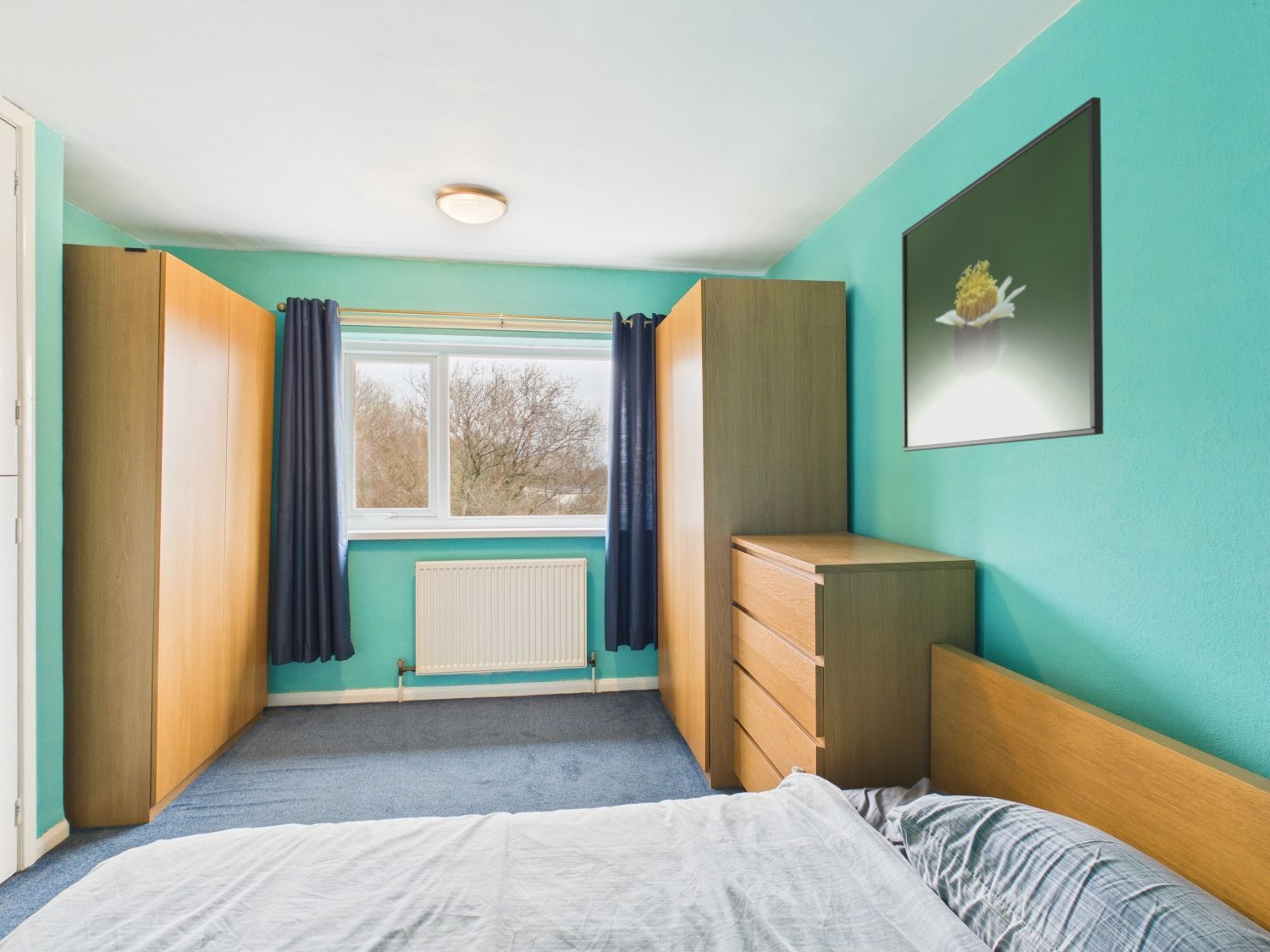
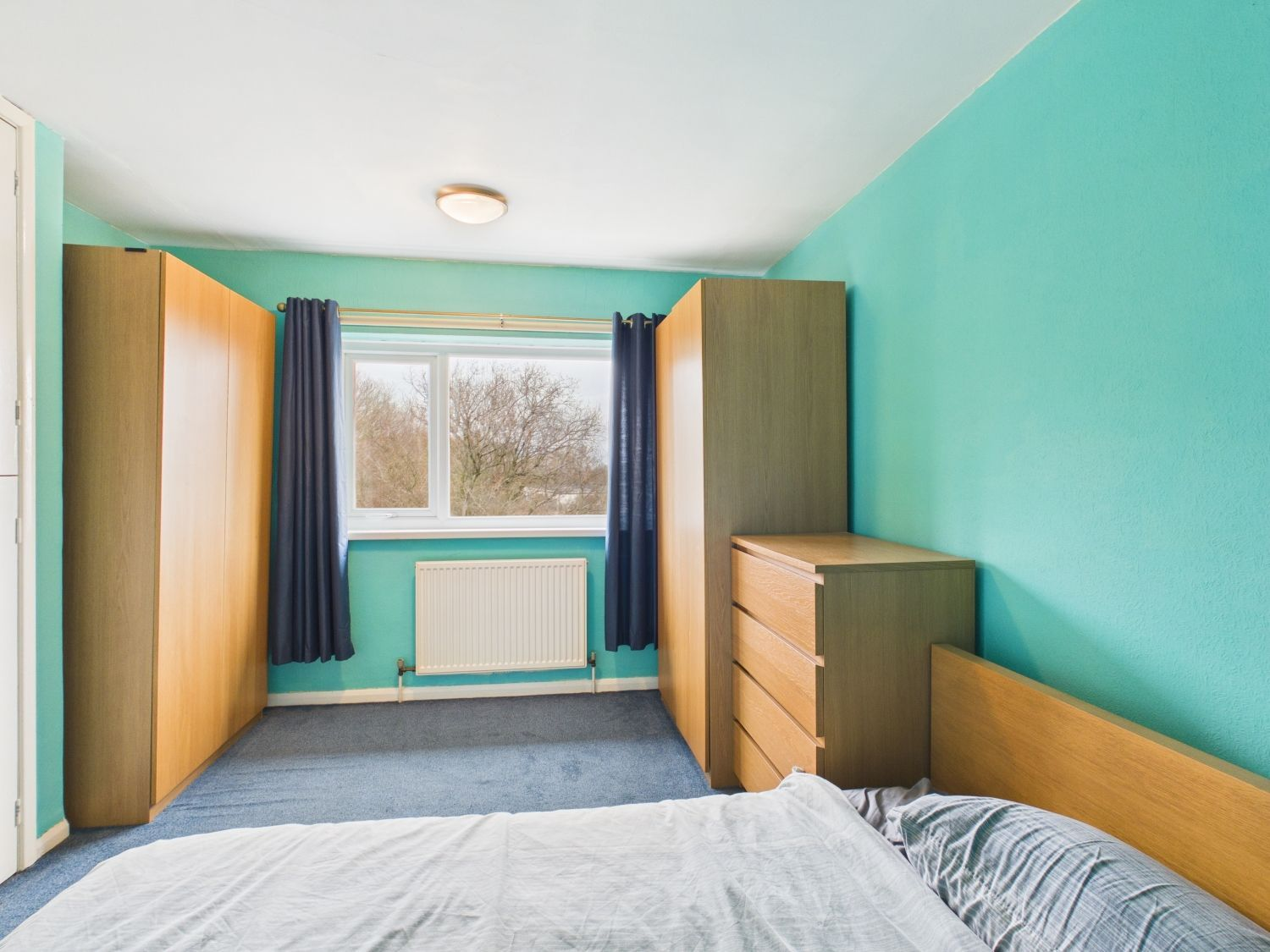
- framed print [901,96,1104,453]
